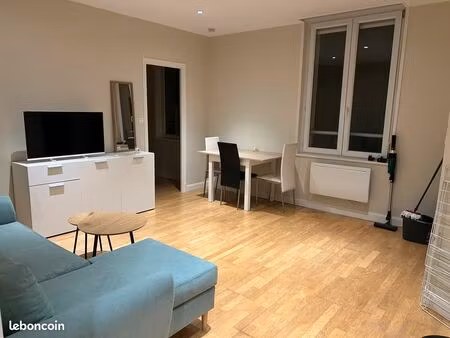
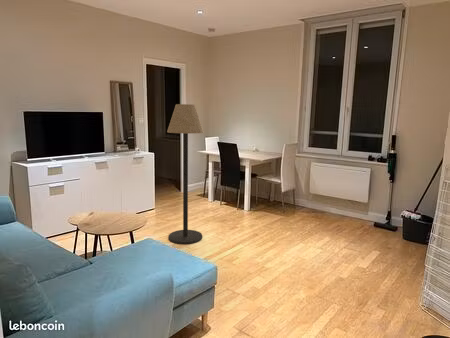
+ floor lamp [166,103,205,245]
